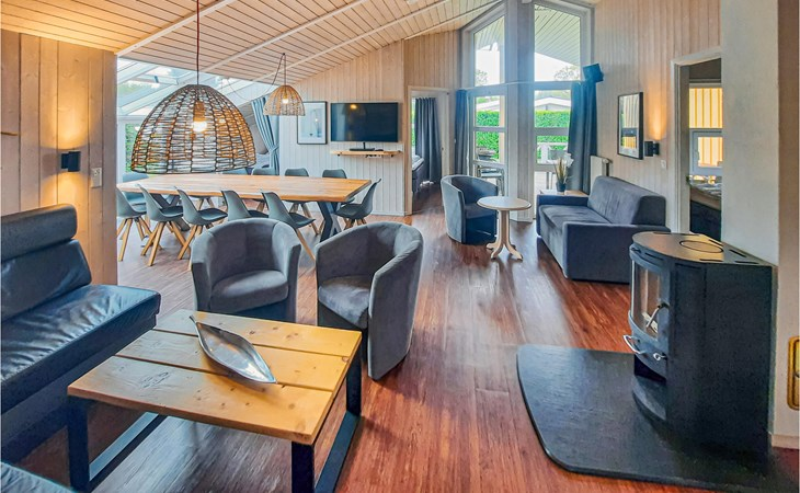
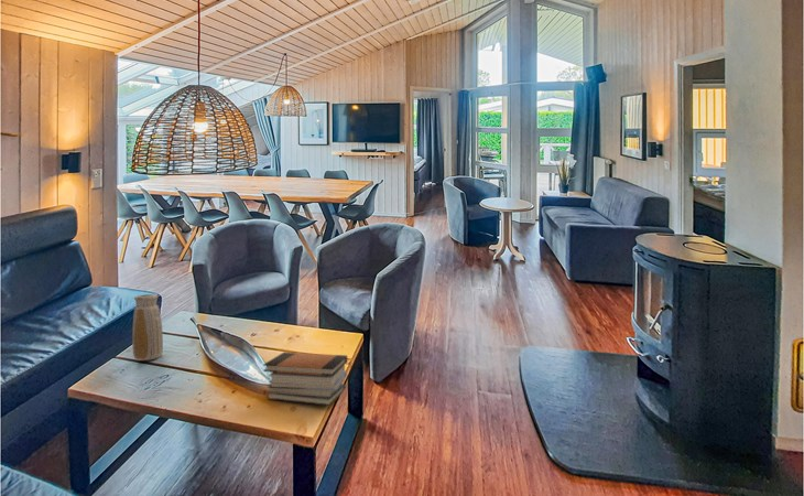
+ book stack [262,351,348,407]
+ vase [131,293,164,362]
